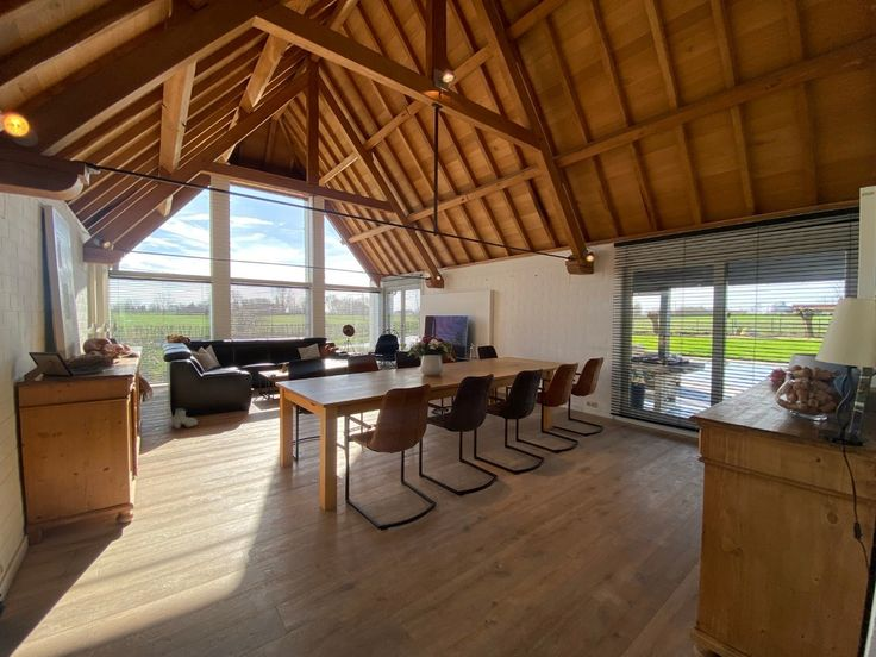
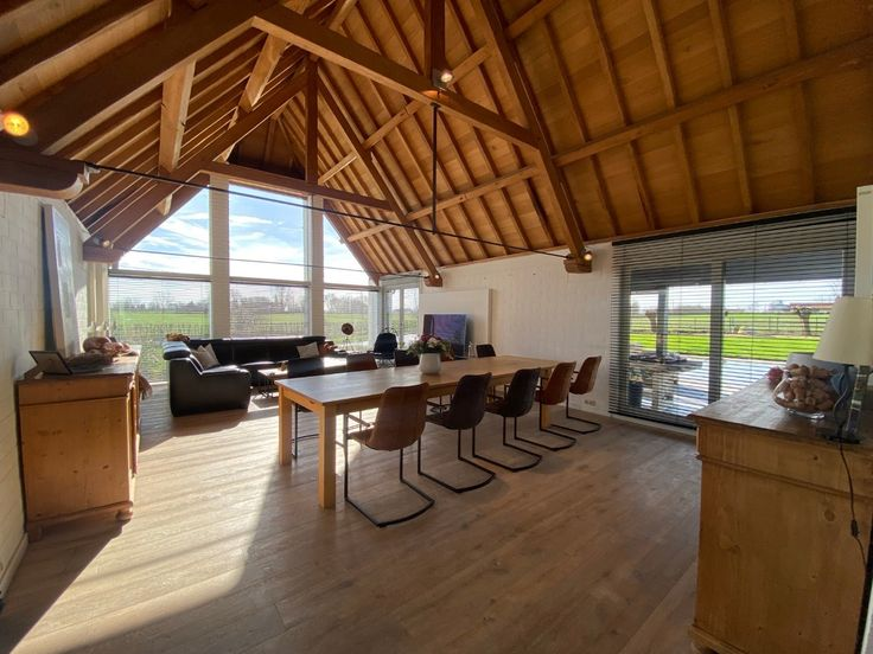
- boots [171,407,199,430]
